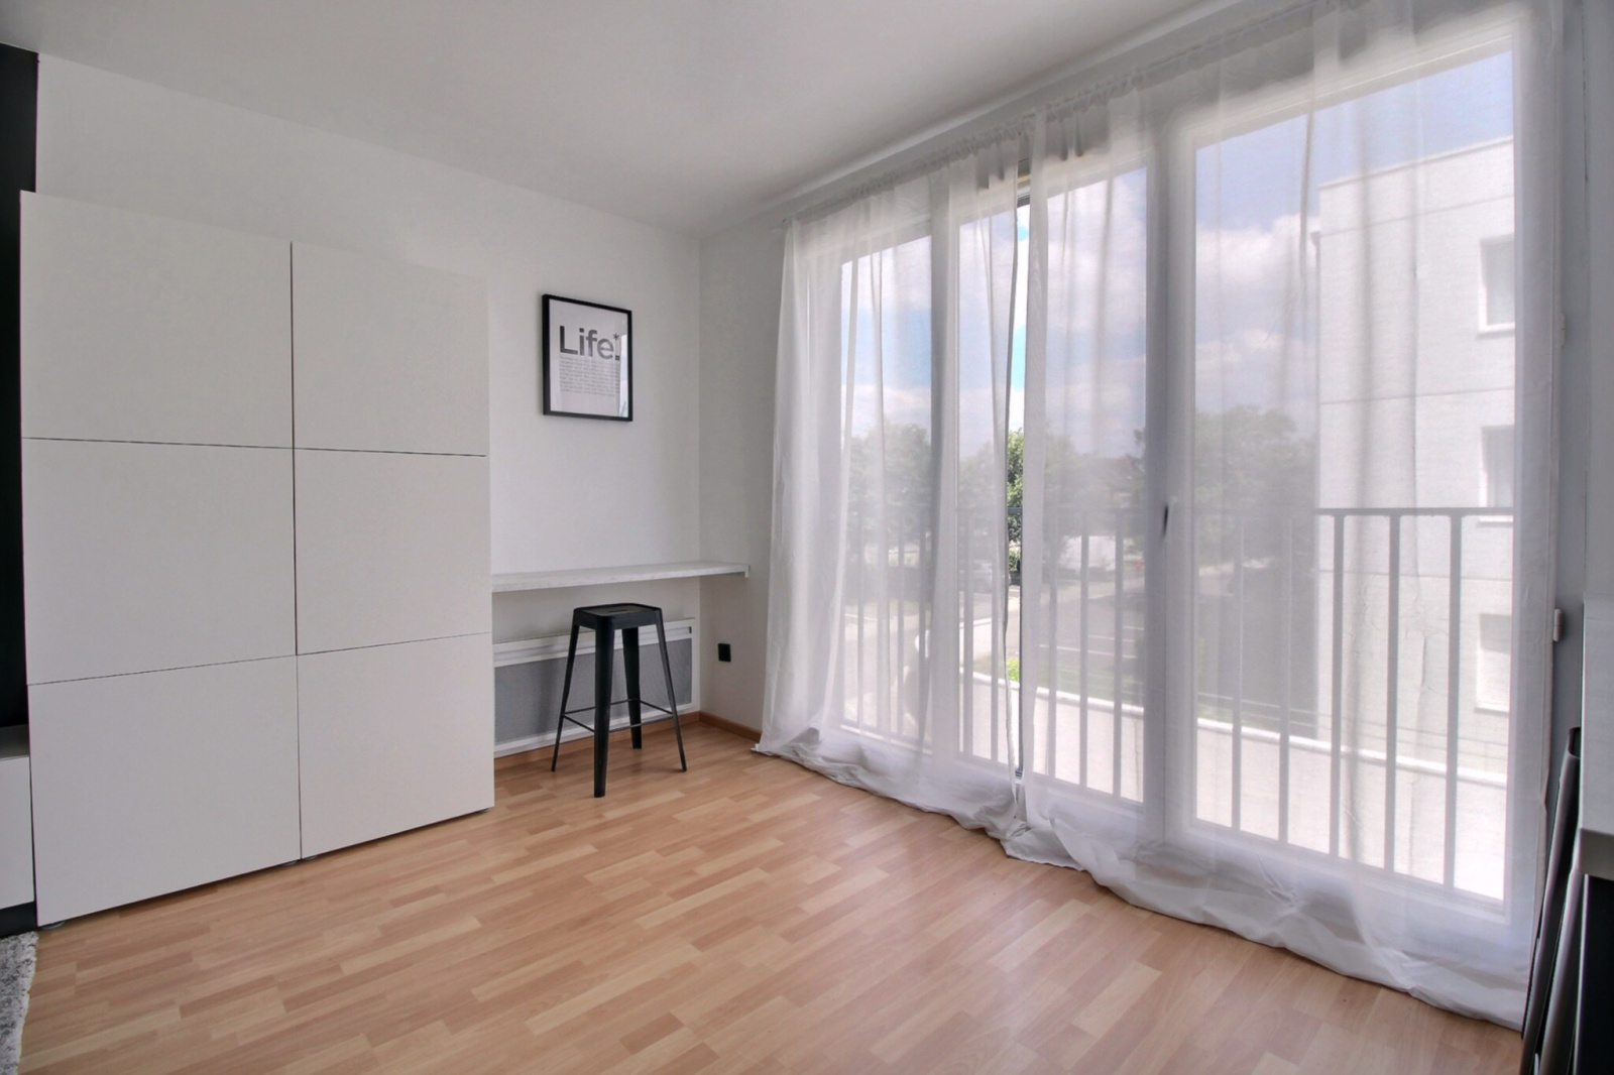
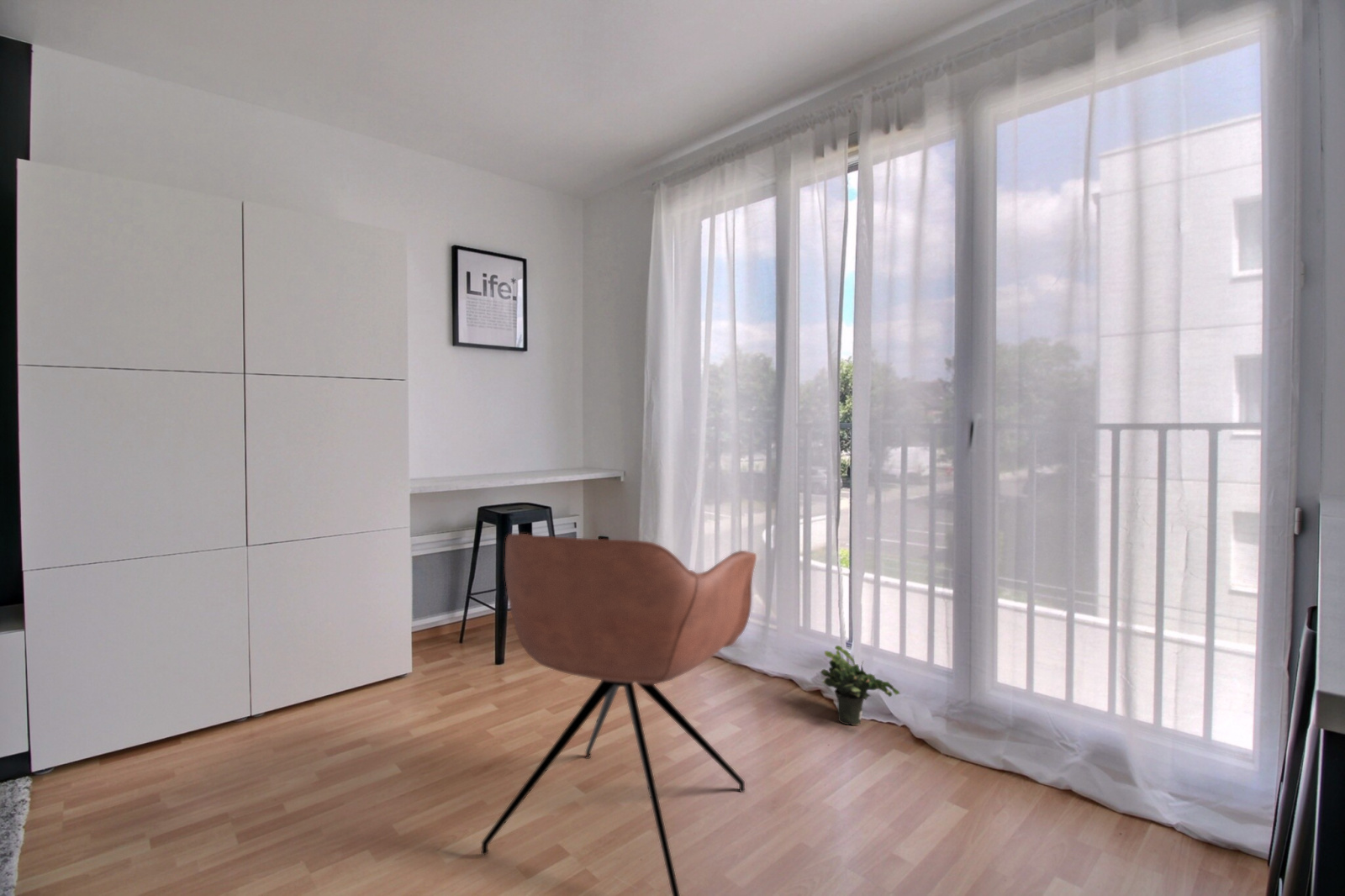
+ armchair [480,533,757,896]
+ potted plant [820,645,900,726]
